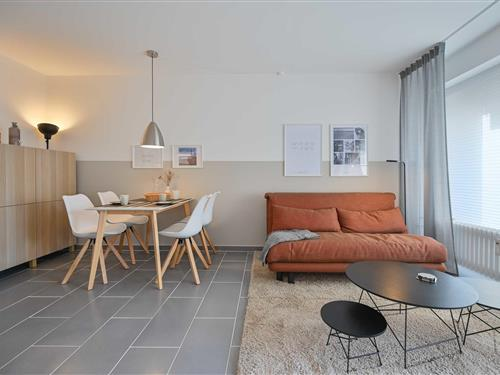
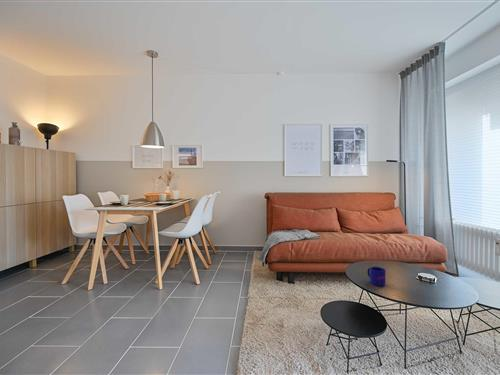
+ mug [366,266,387,287]
